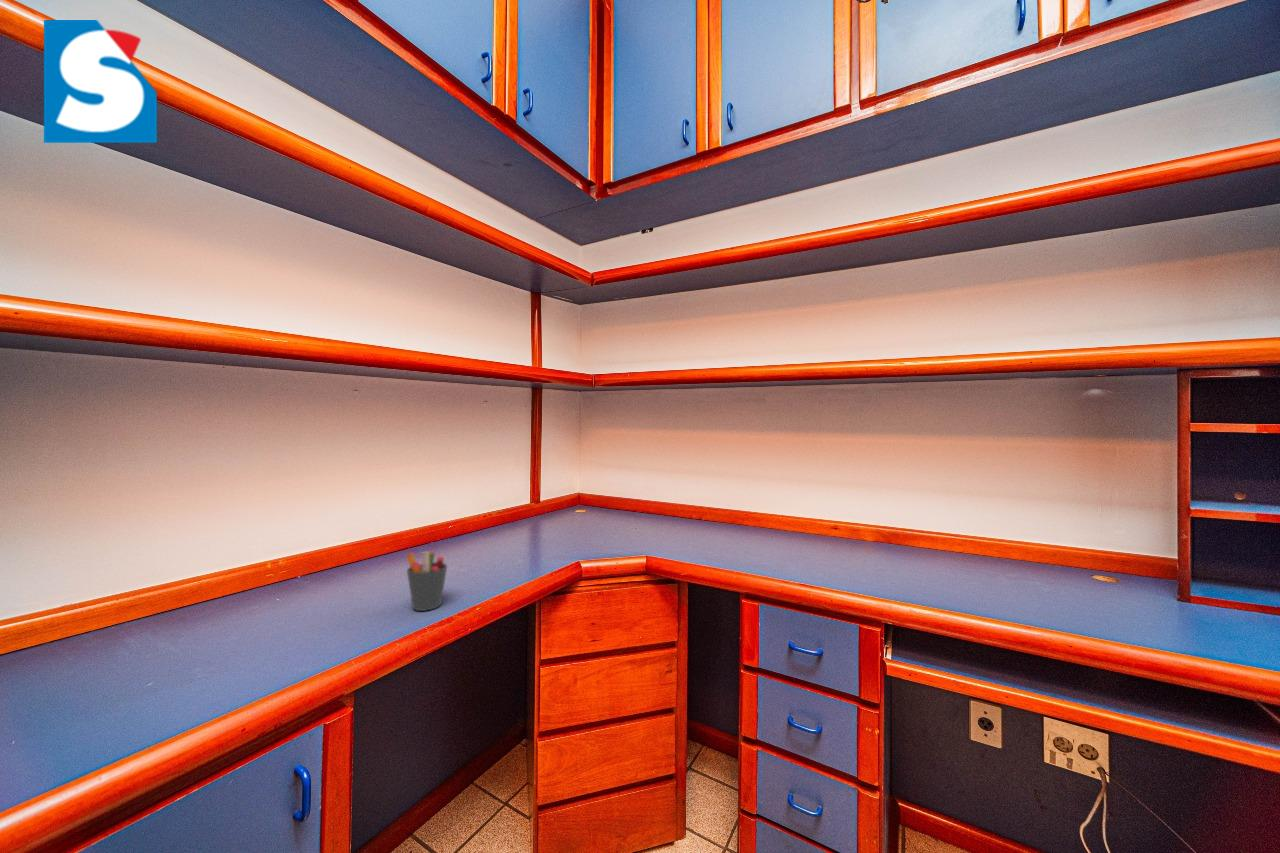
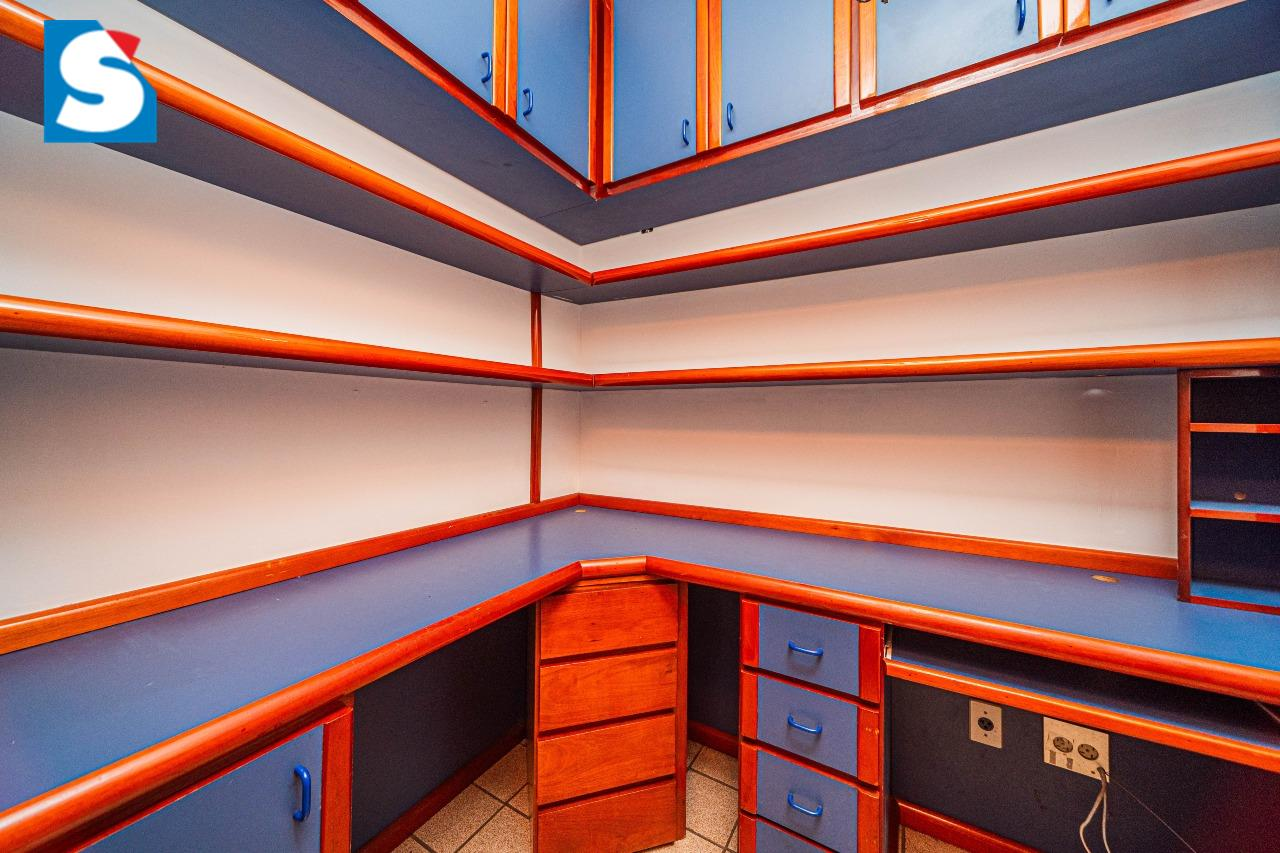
- pen holder [405,551,448,612]
